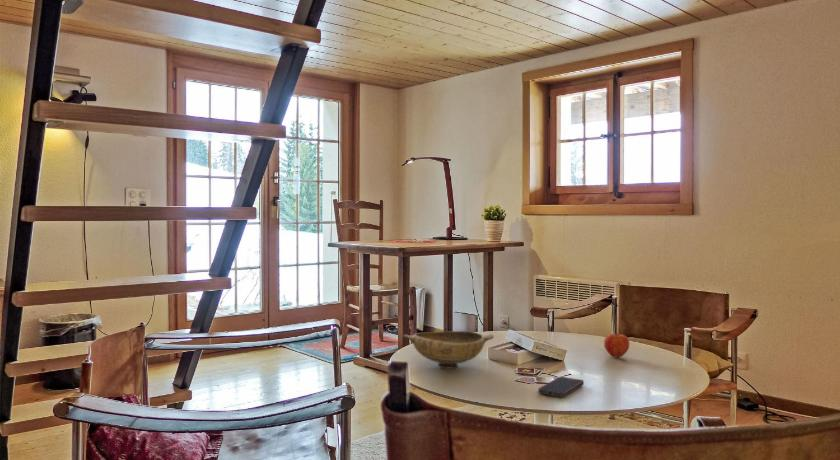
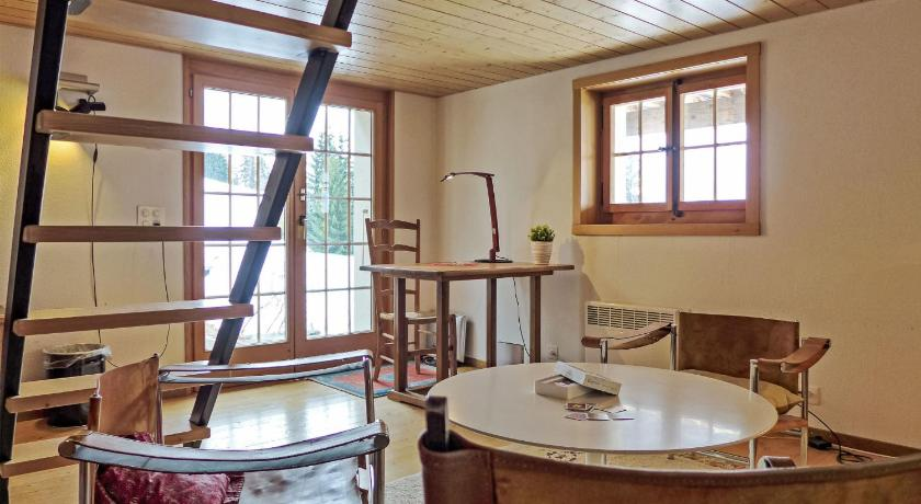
- bowl [402,330,495,370]
- smartphone [537,376,585,398]
- apple [603,331,630,358]
